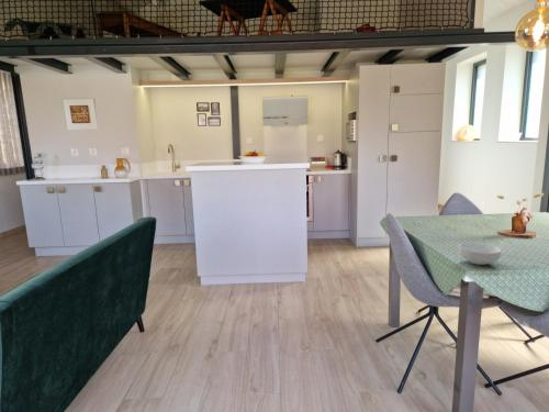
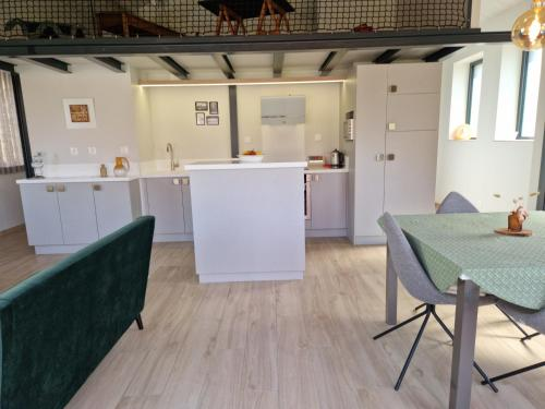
- cereal bowl [458,242,502,266]
